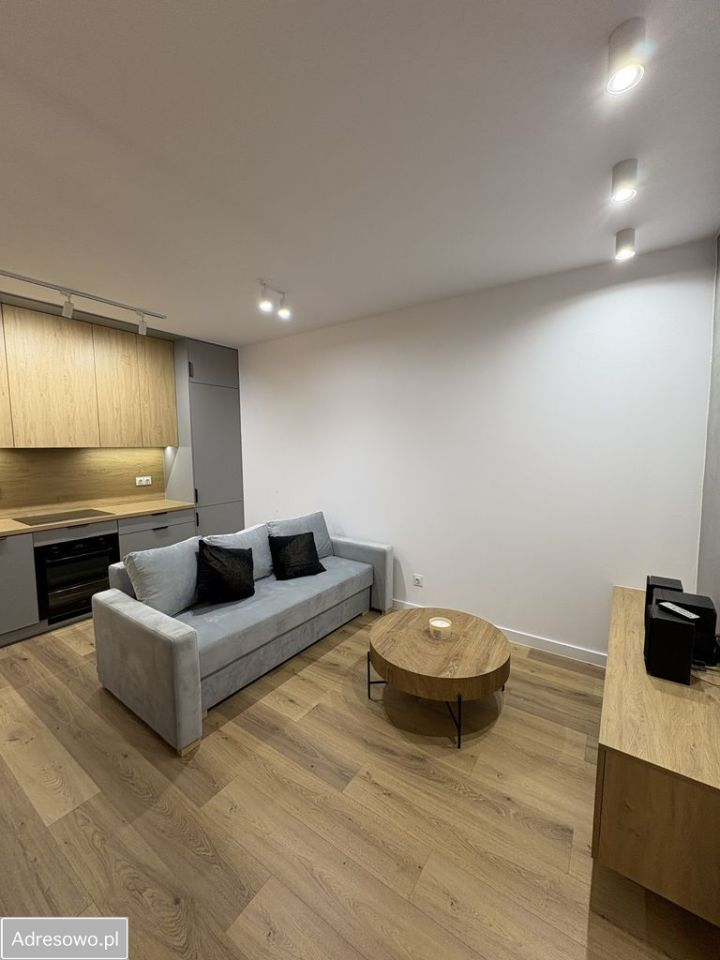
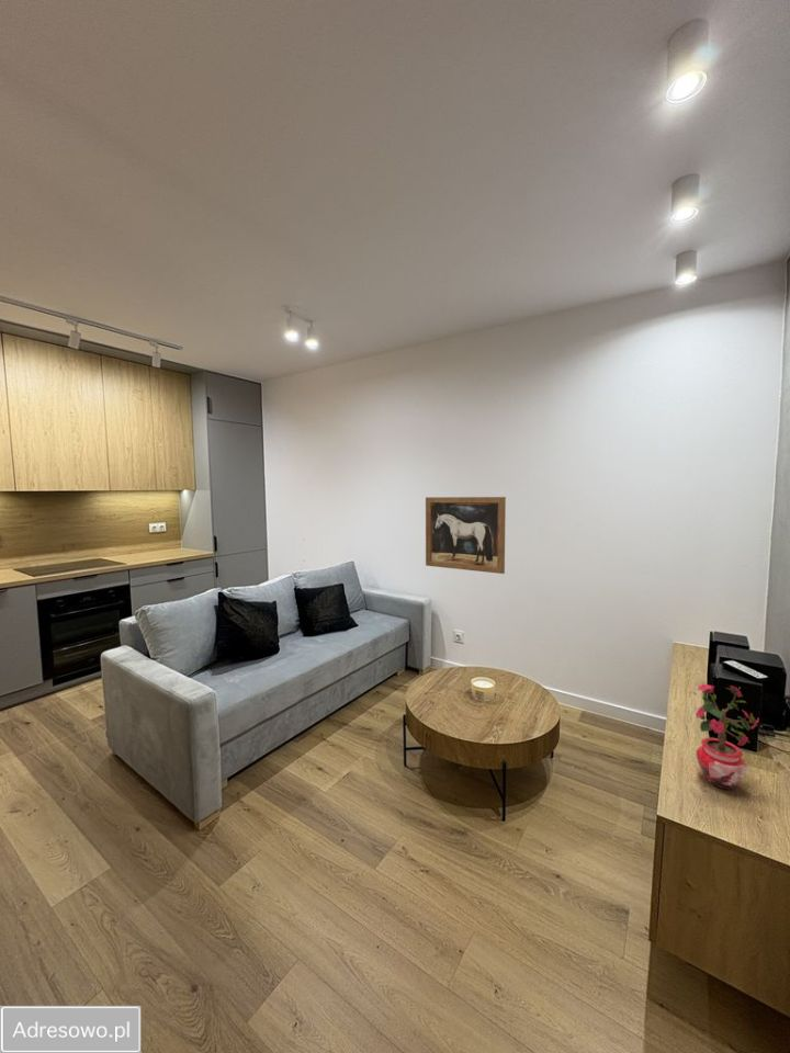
+ wall art [425,496,507,575]
+ potted plant [695,681,764,791]
